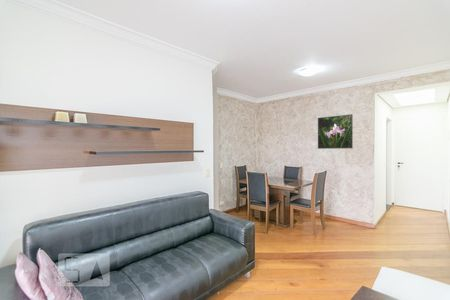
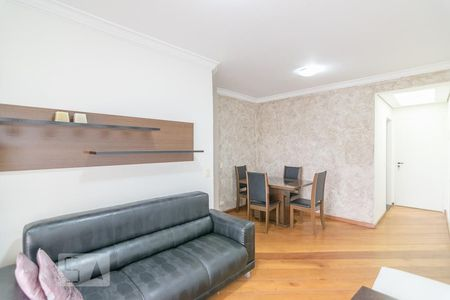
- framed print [317,113,354,150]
